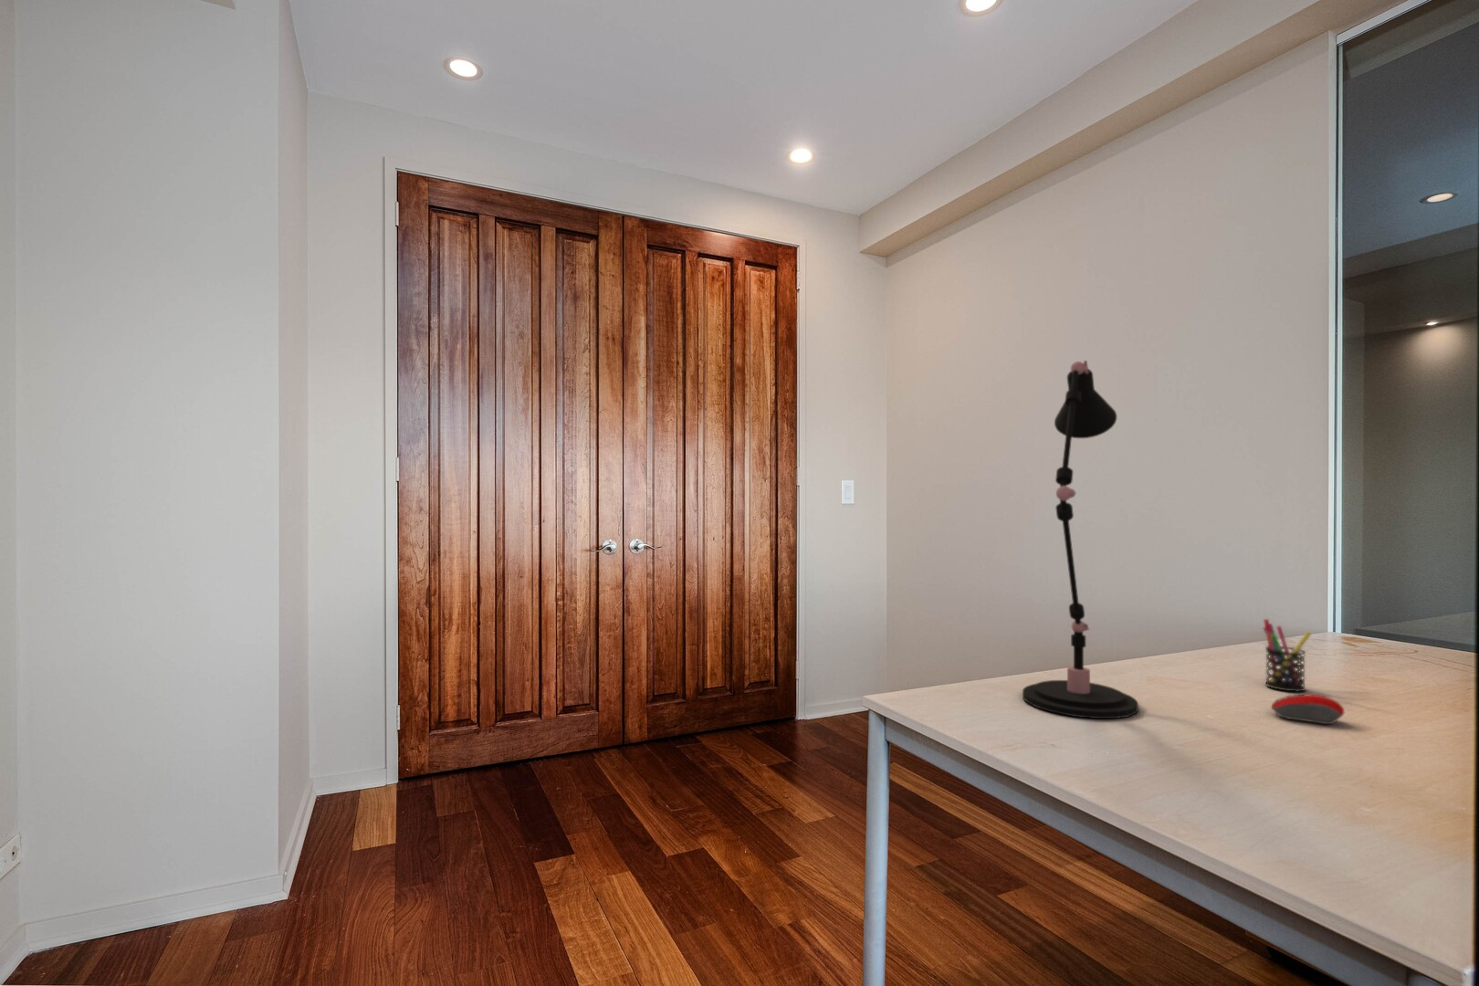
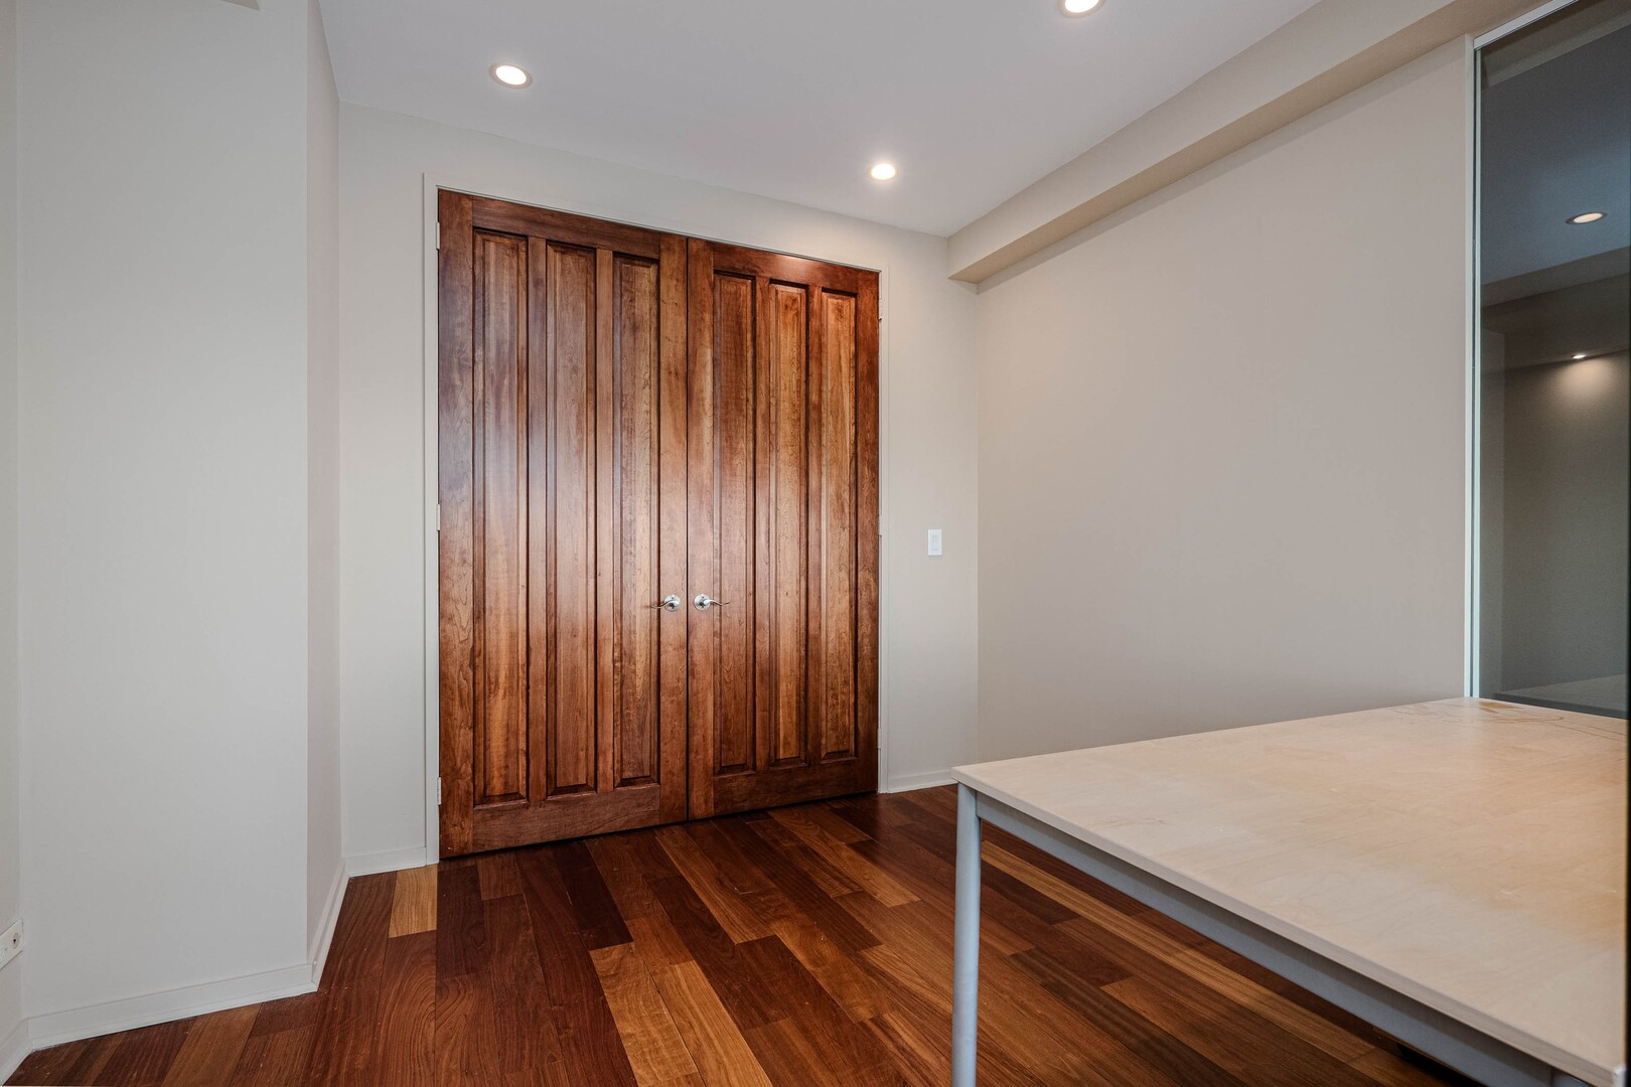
- computer mouse [1271,694,1345,725]
- desk lamp [1021,360,1139,720]
- pen holder [1262,618,1313,693]
